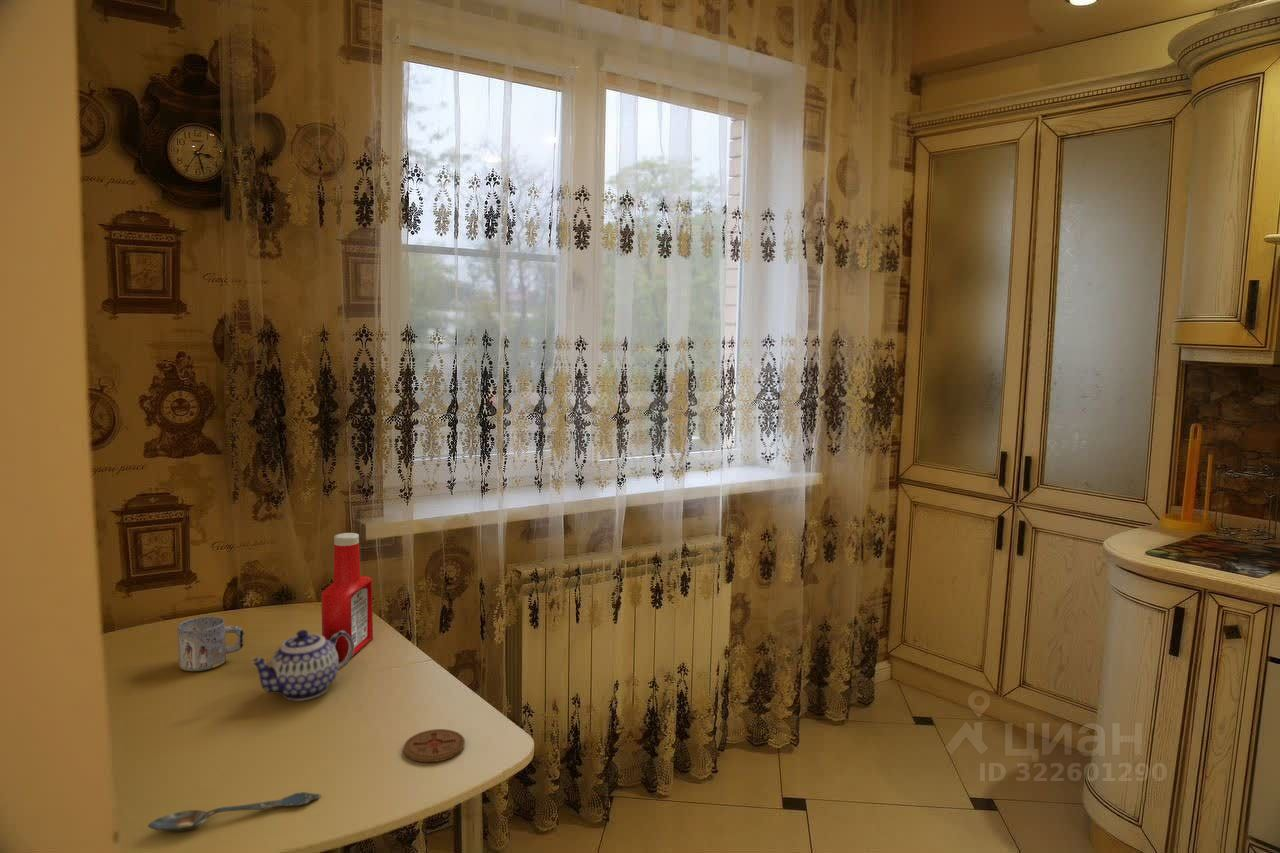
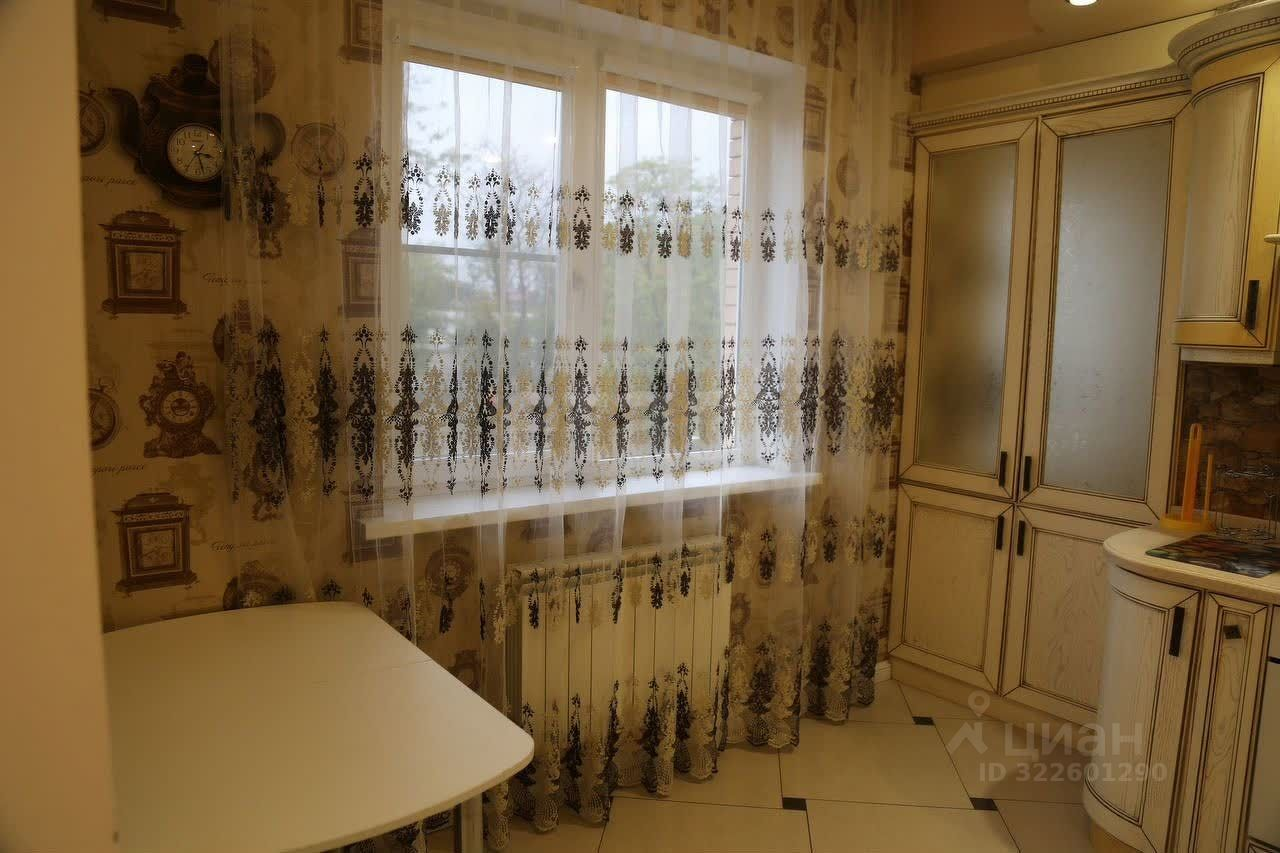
- soap bottle [320,532,374,661]
- teapot [250,629,354,702]
- spoon [147,791,321,833]
- mug [176,616,245,672]
- coaster [403,728,466,763]
